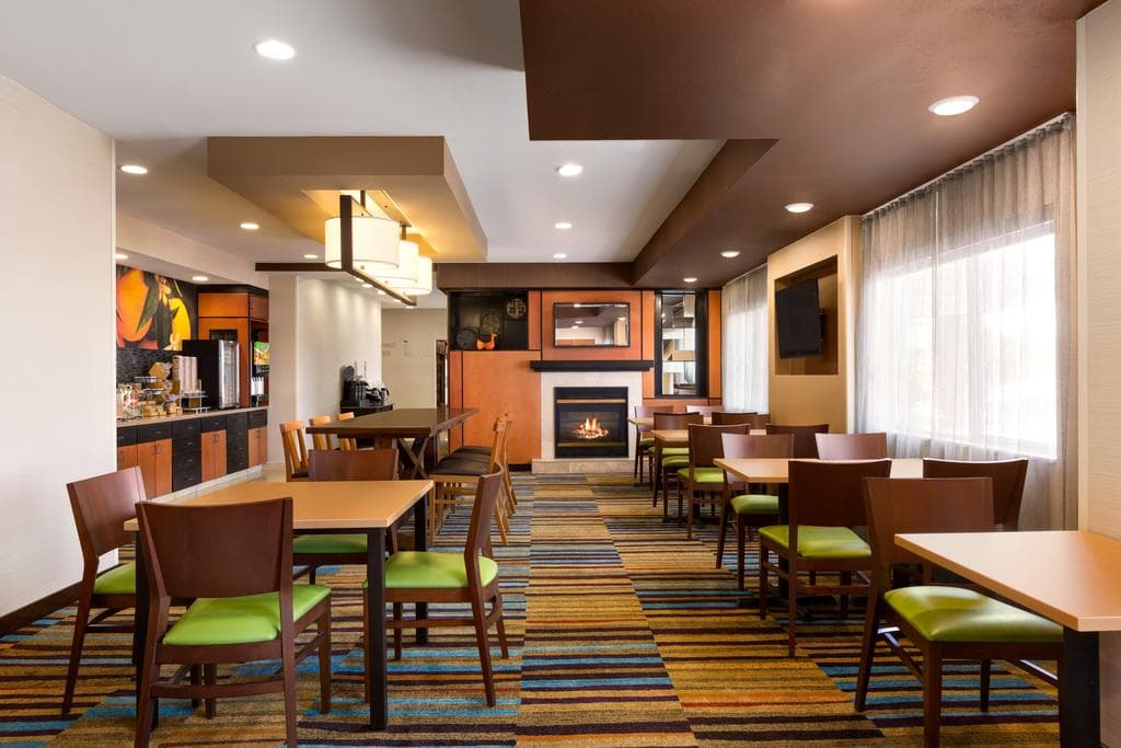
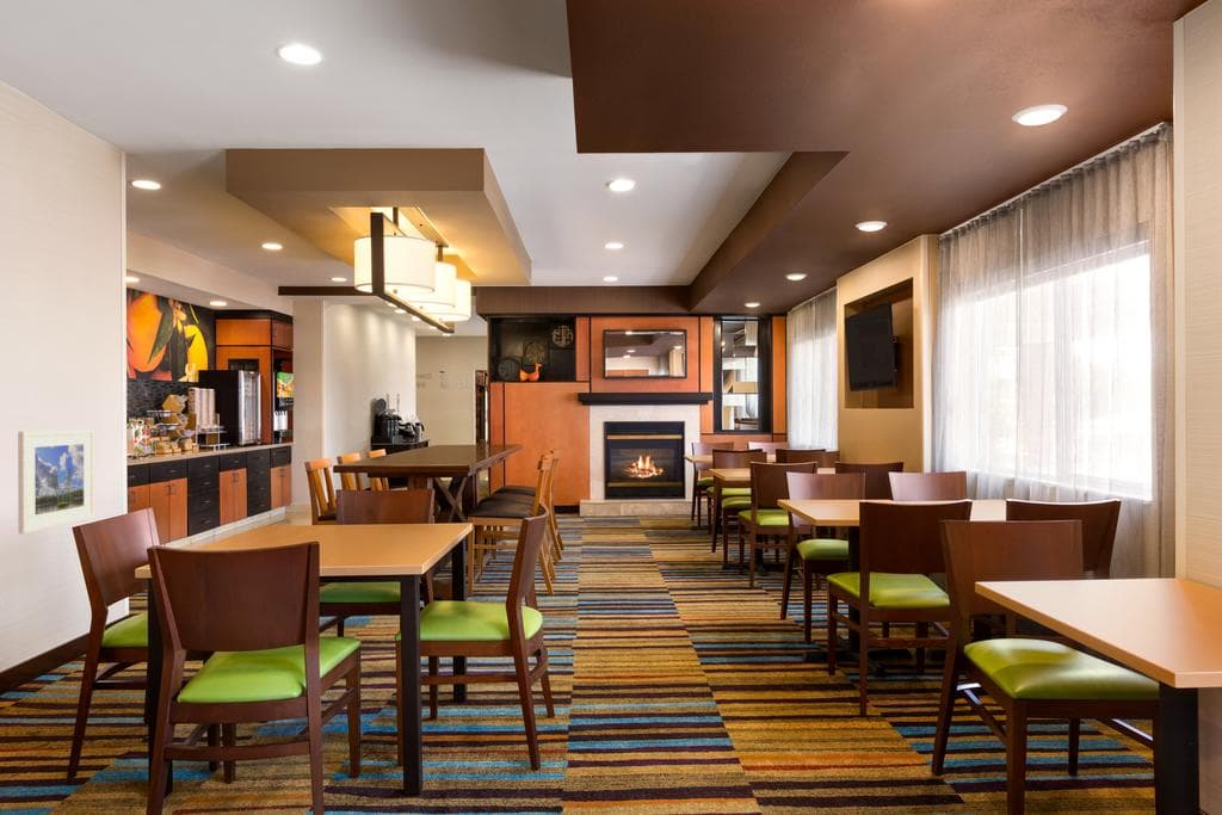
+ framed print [17,427,97,535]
